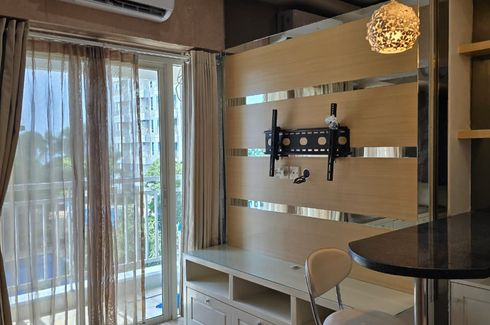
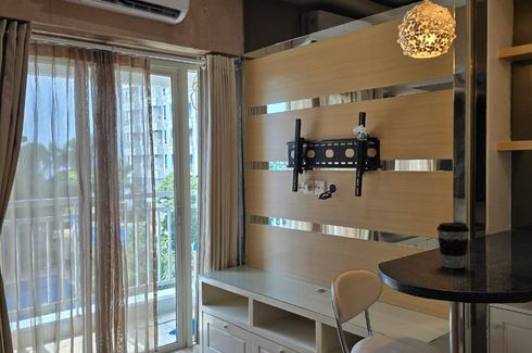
+ coffee cup [436,222,470,269]
